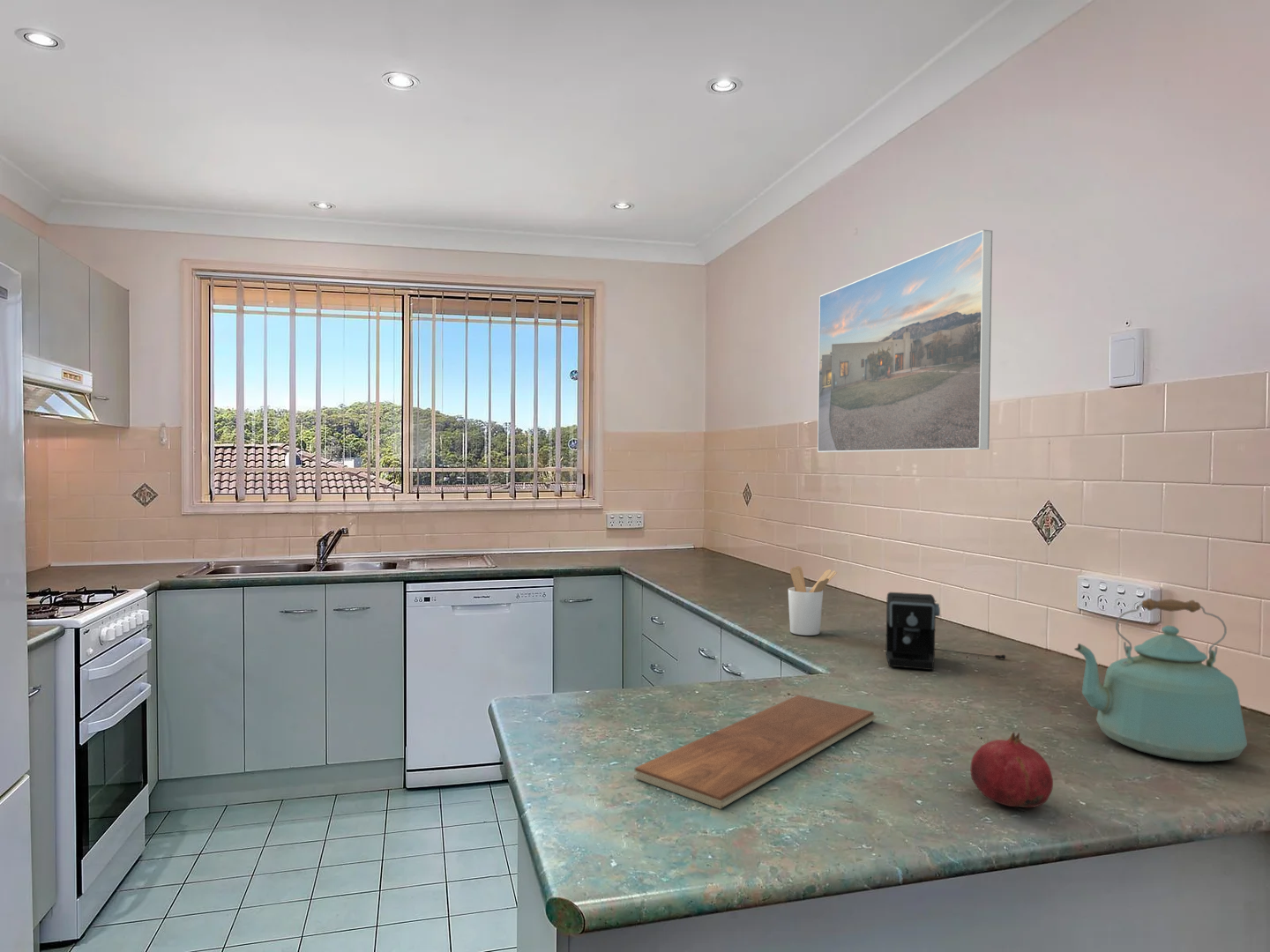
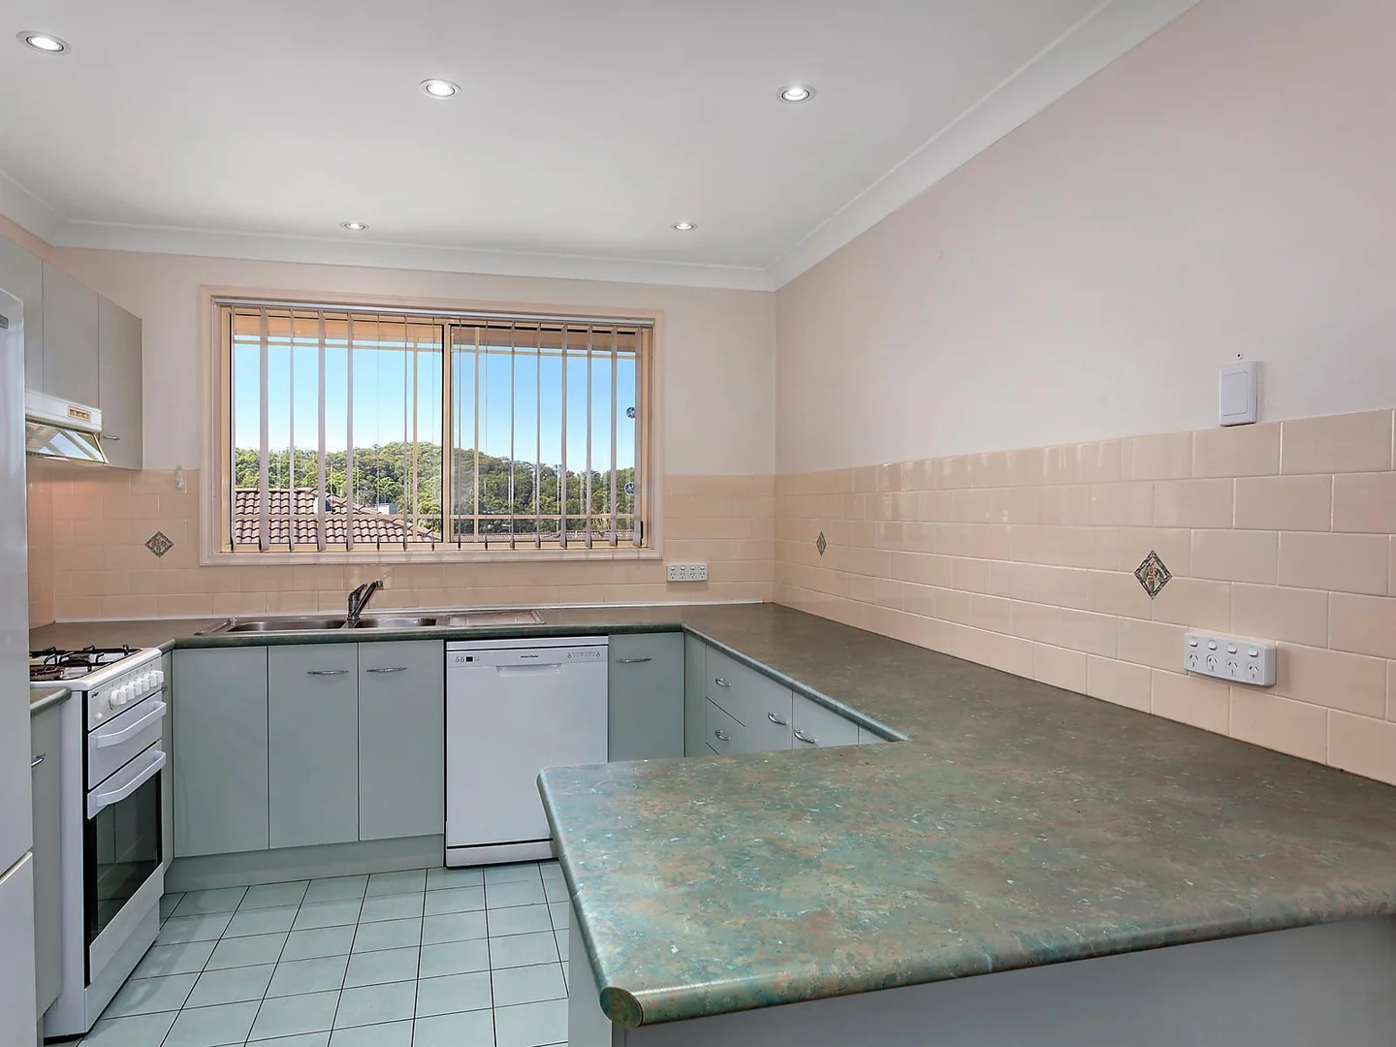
- fruit [970,731,1054,808]
- chopping board [634,694,878,810]
- utensil holder [788,565,838,636]
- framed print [817,229,993,453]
- kettle [1073,598,1248,762]
- coffee maker [885,591,1006,671]
